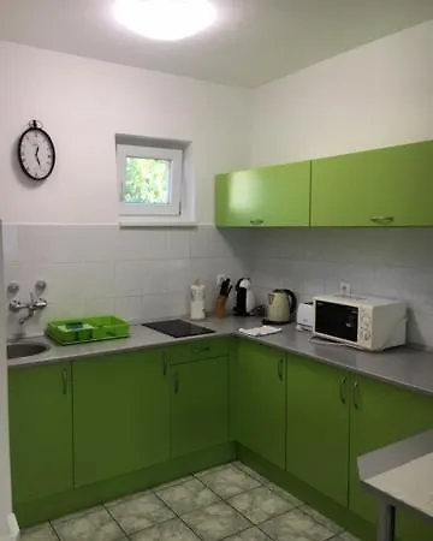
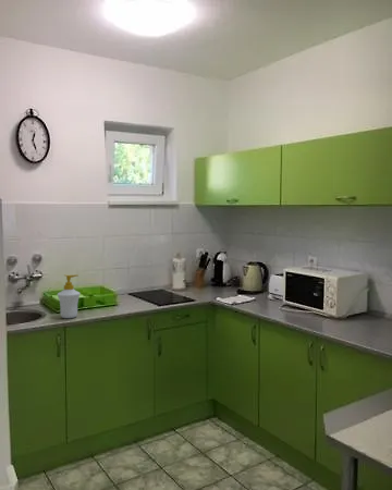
+ soap bottle [57,273,82,319]
